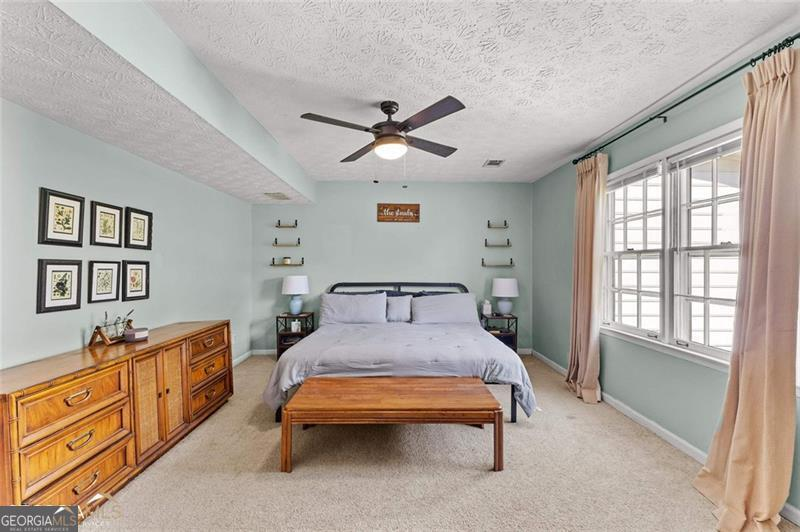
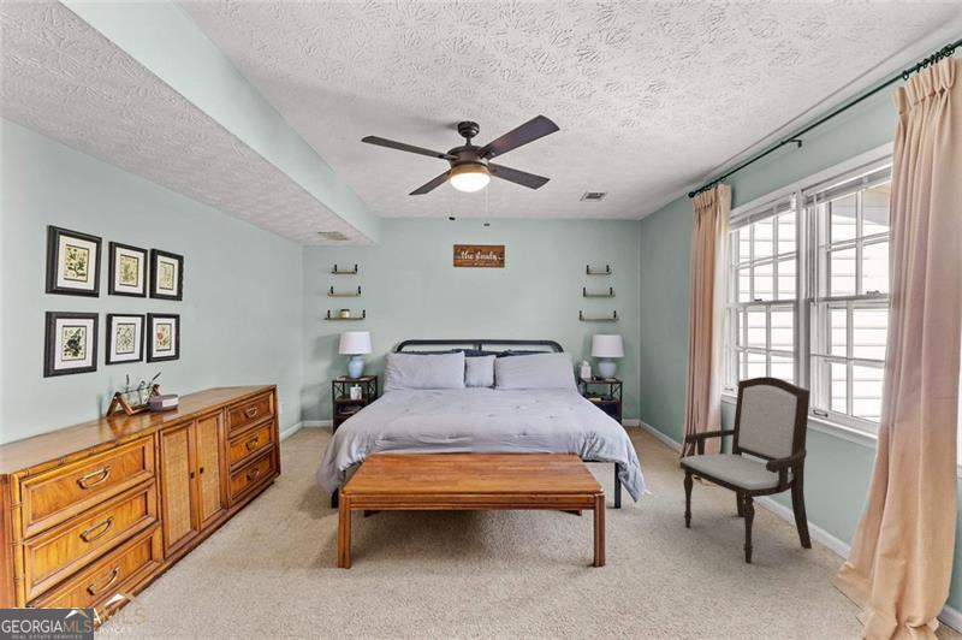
+ armchair [679,375,813,564]
